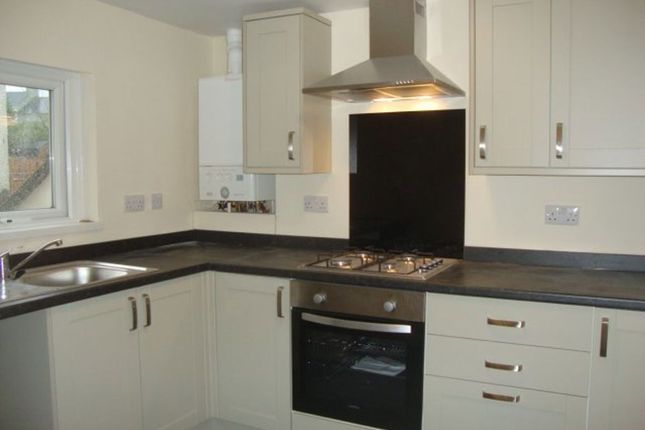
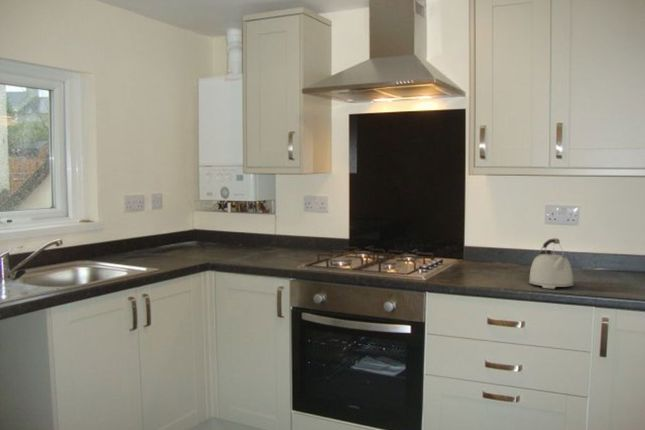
+ kettle [528,238,574,290]
